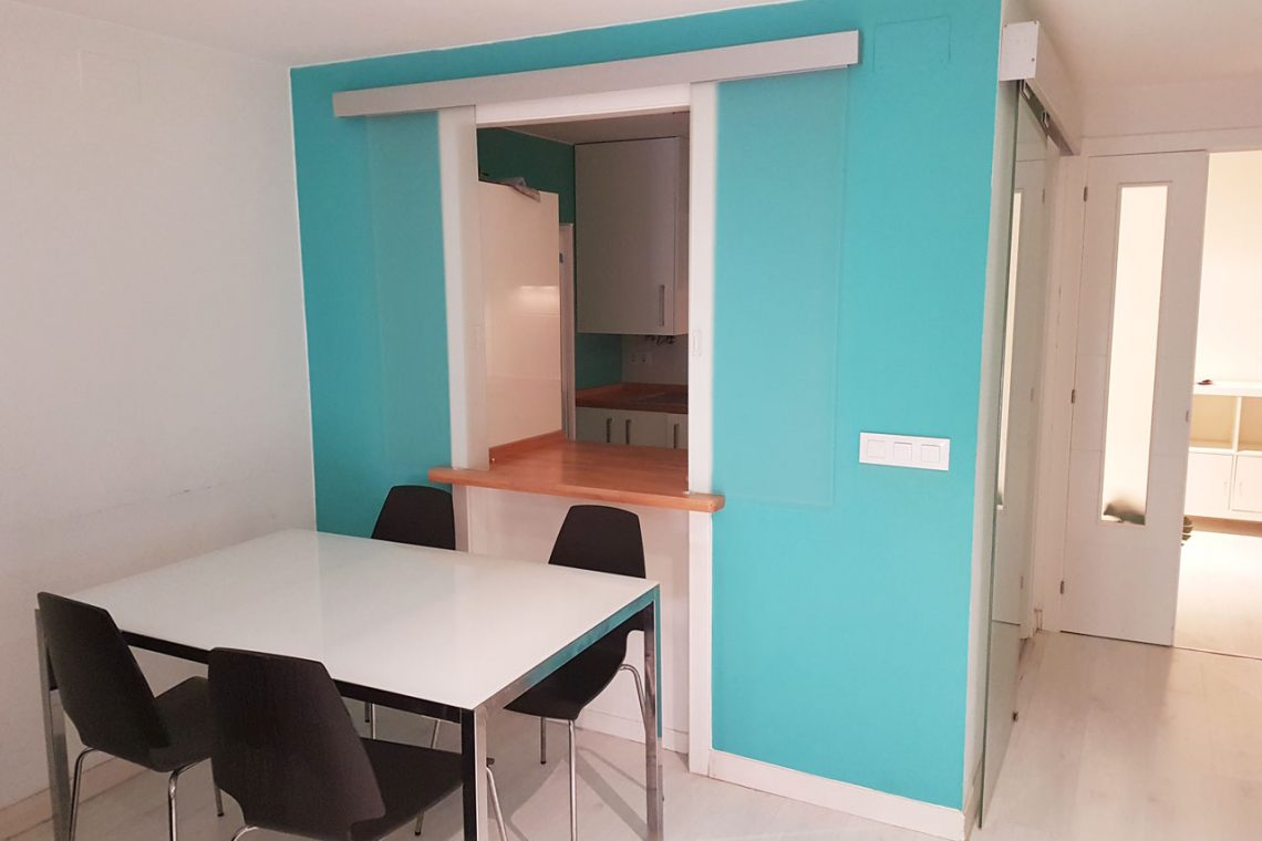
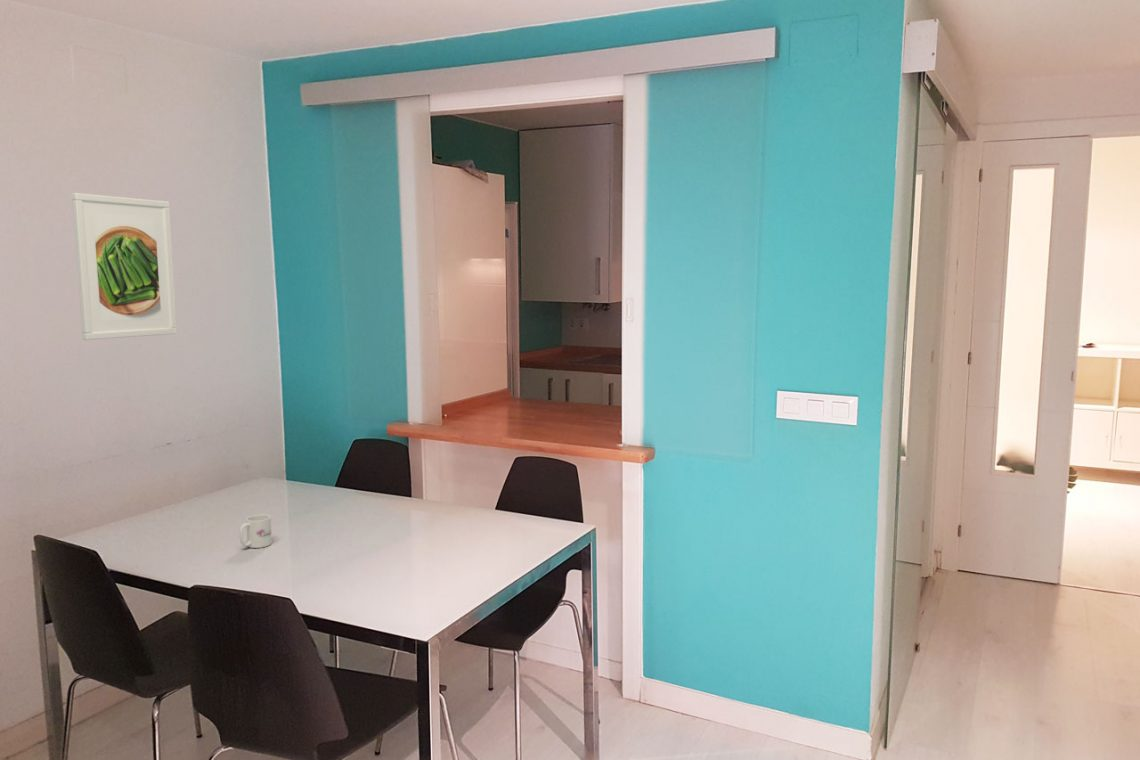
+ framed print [71,192,178,341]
+ mug [238,514,273,549]
